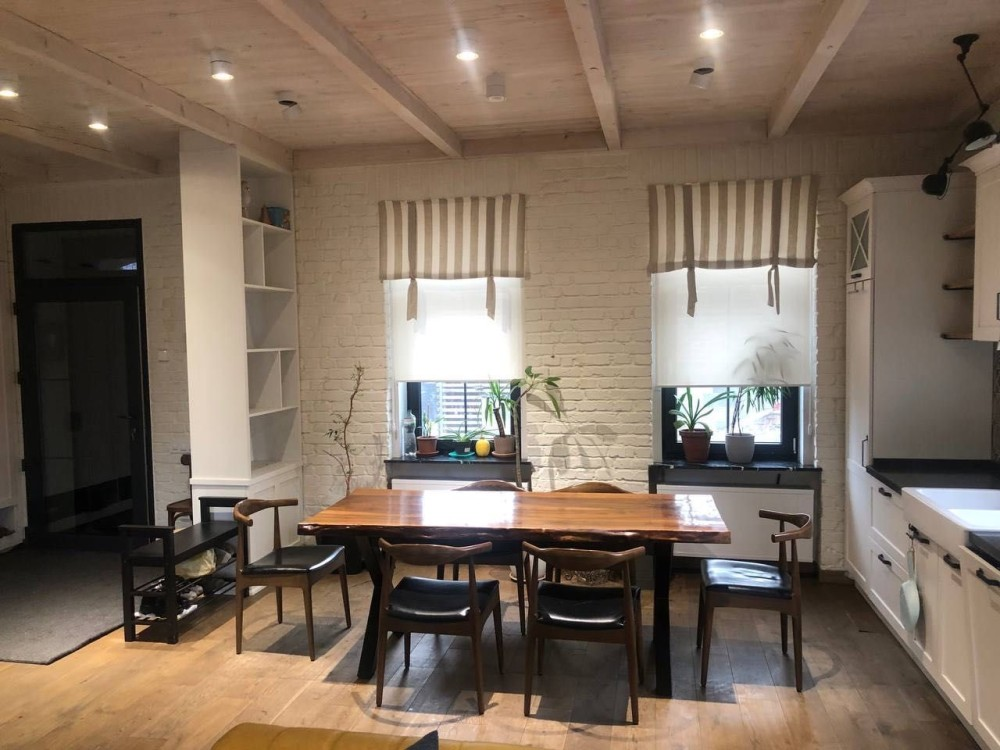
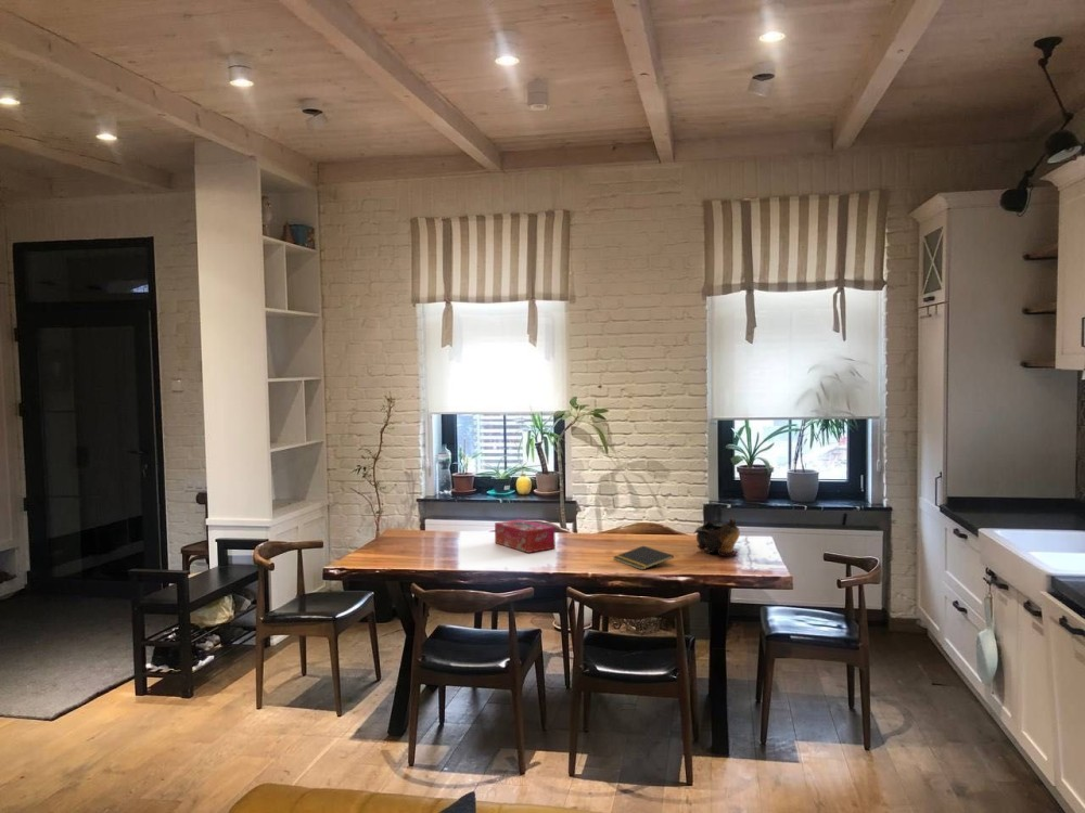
+ notepad [612,545,675,571]
+ decorative bowl [692,517,741,557]
+ tissue box [494,518,557,554]
